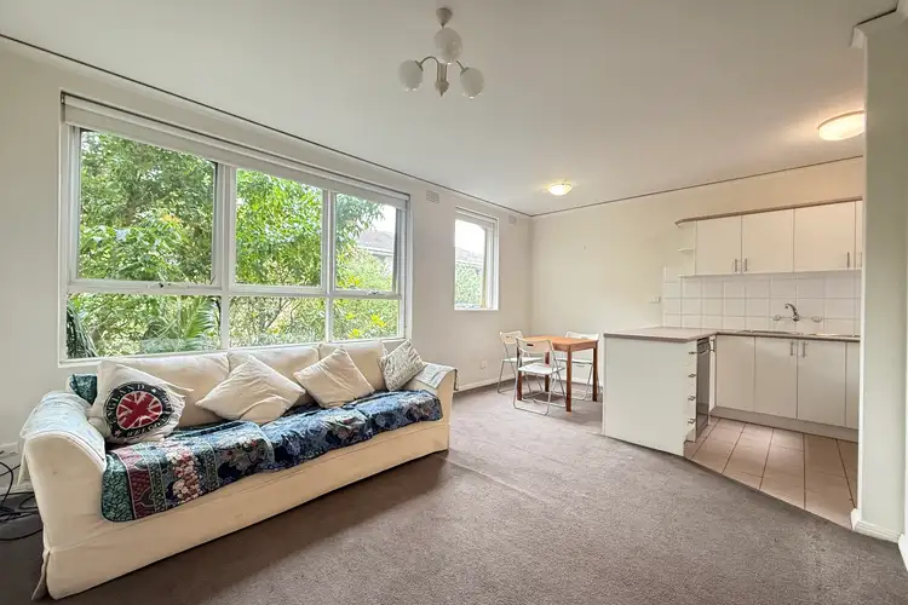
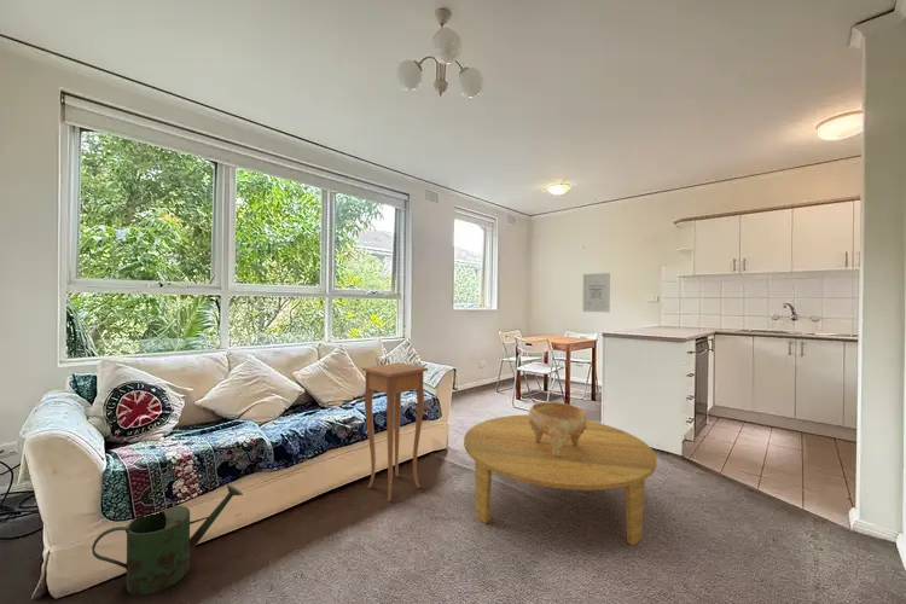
+ wall art [582,272,611,314]
+ decorative bowl [528,401,587,457]
+ coffee table [463,413,658,546]
+ watering can [91,483,244,597]
+ side table [361,361,429,503]
